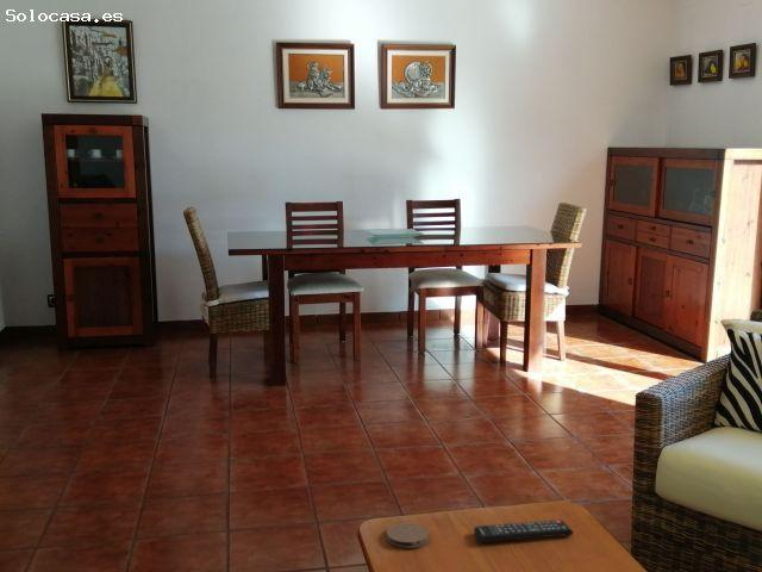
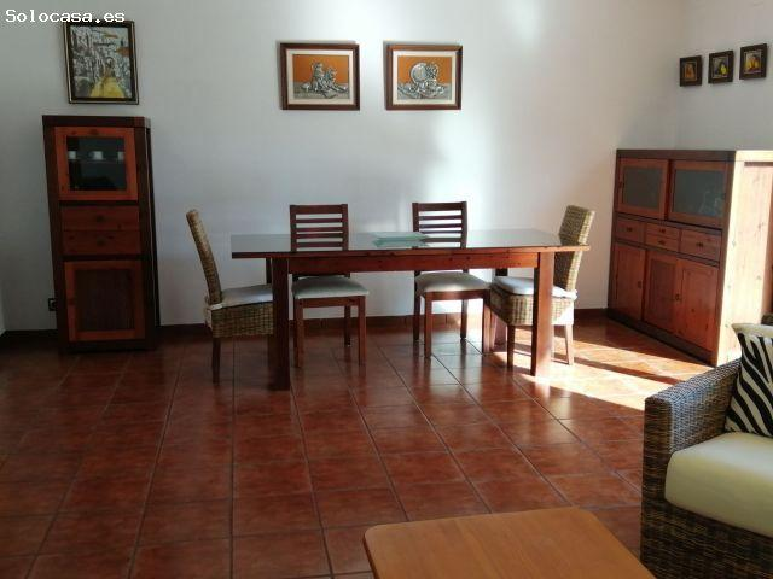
- remote control [473,518,574,543]
- coaster [386,522,430,549]
